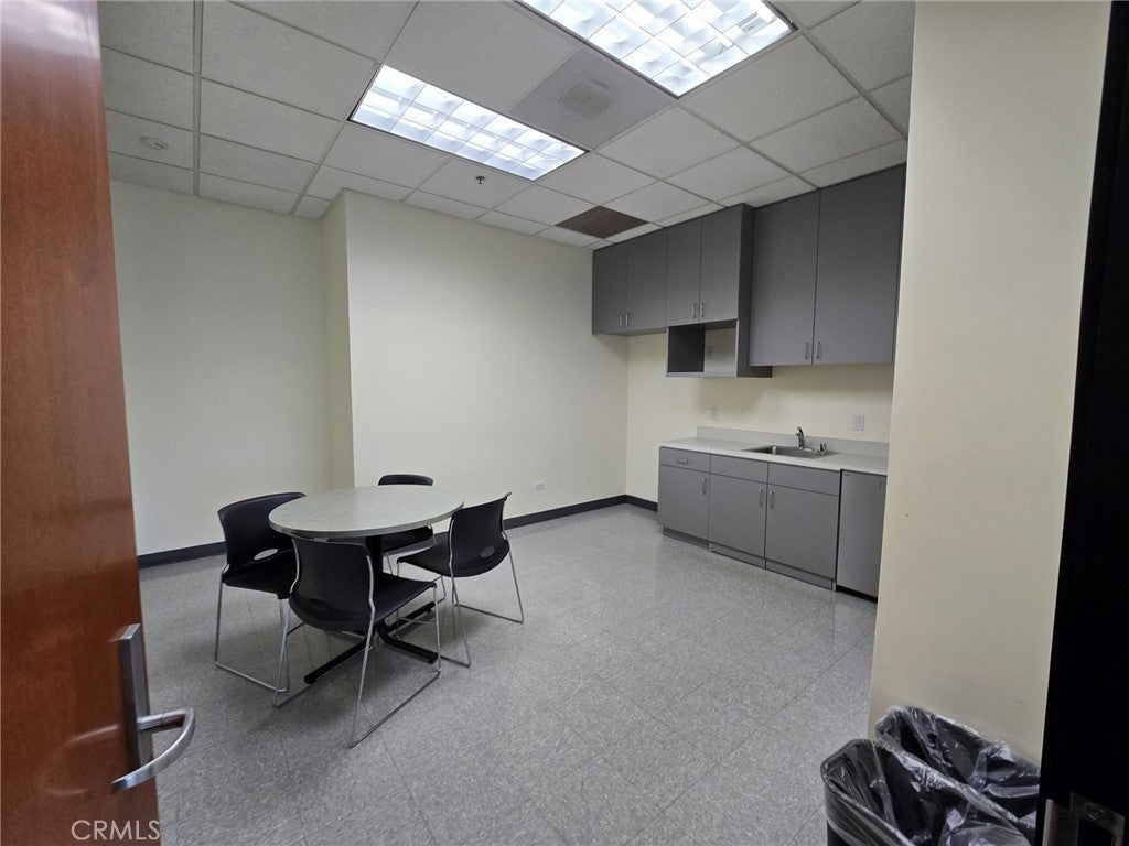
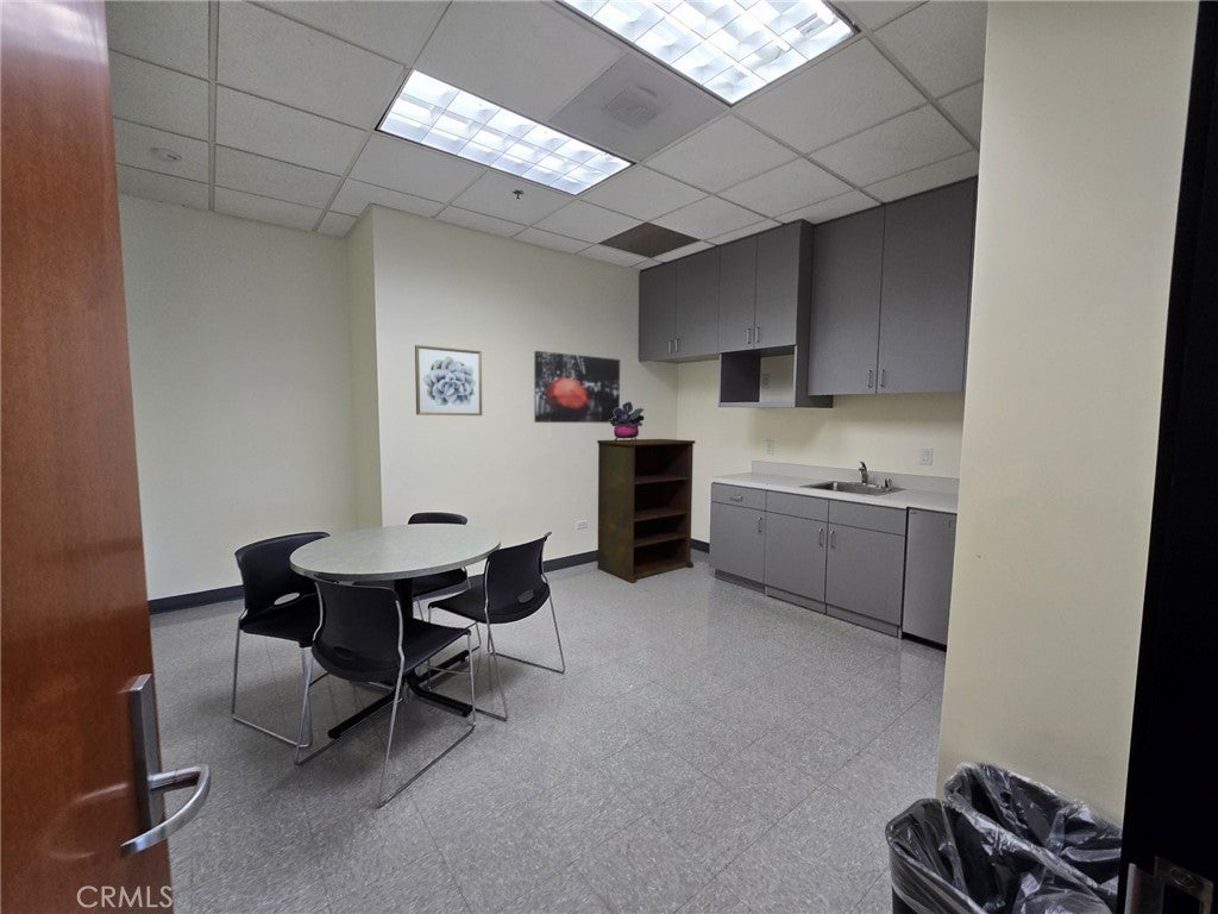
+ shelving unit [596,438,697,583]
+ potted plant [609,401,645,440]
+ wall art [533,350,621,424]
+ wall art [414,344,483,417]
